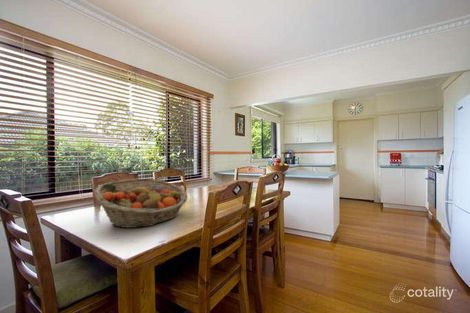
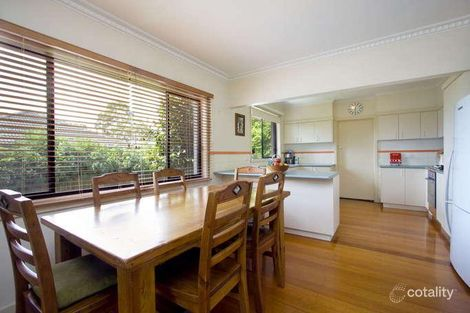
- fruit basket [93,177,189,229]
